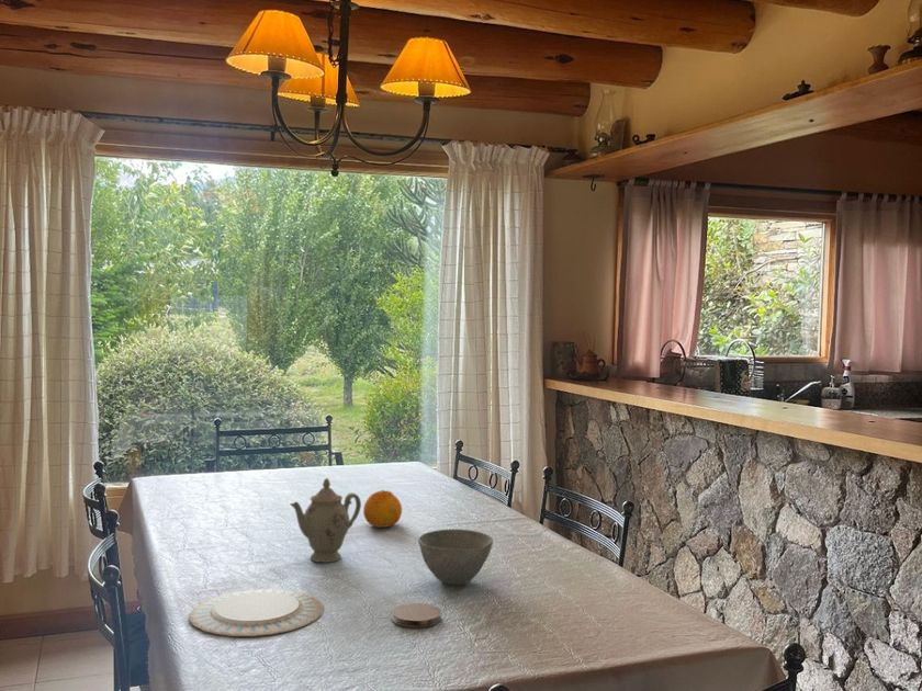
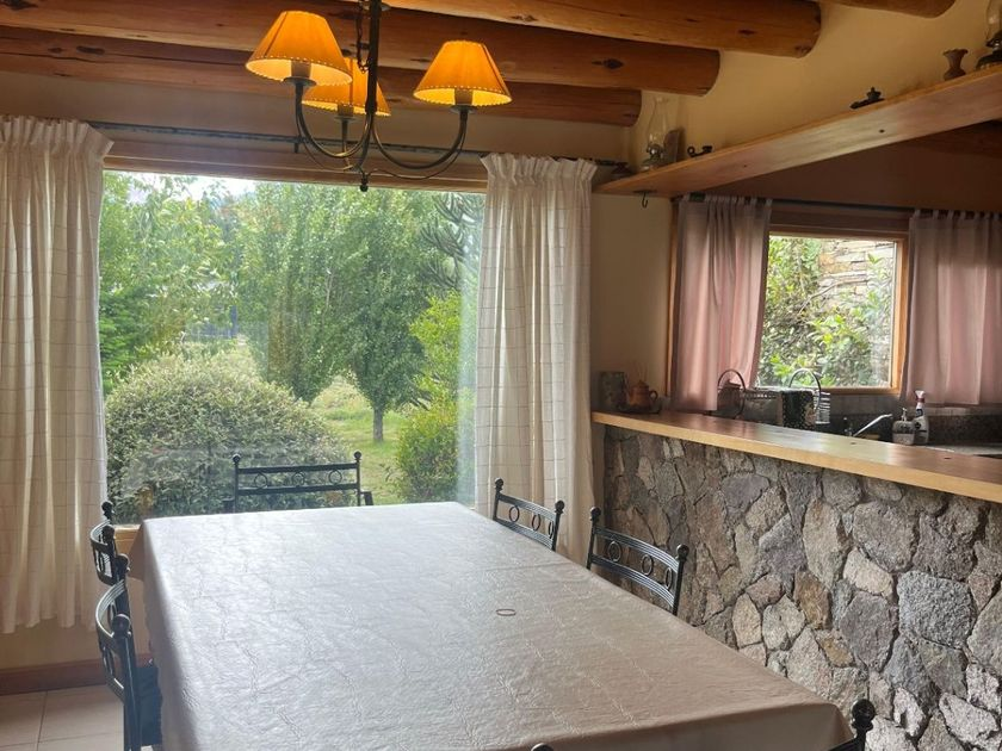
- coaster [391,602,442,628]
- bowl [417,529,494,586]
- chinaware [289,477,362,564]
- chinaware [188,588,325,637]
- fruit [362,489,403,529]
